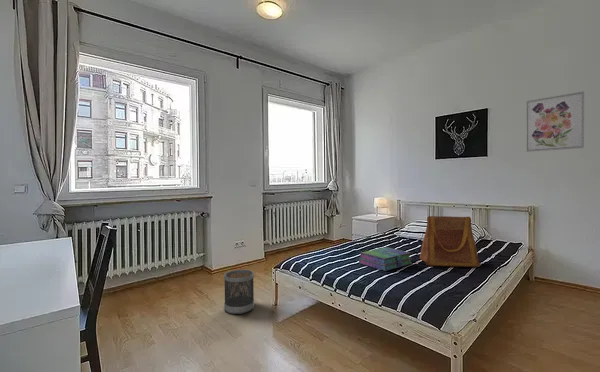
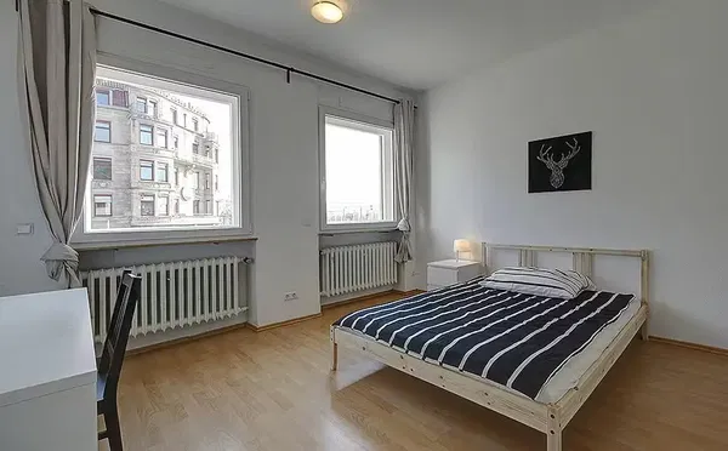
- wastebasket [223,269,255,315]
- wall art [525,90,585,153]
- stack of books [358,246,413,272]
- tote bag [419,215,480,268]
